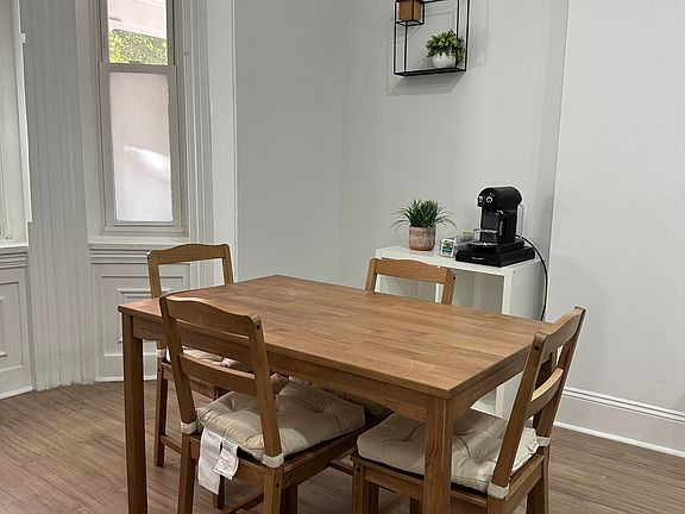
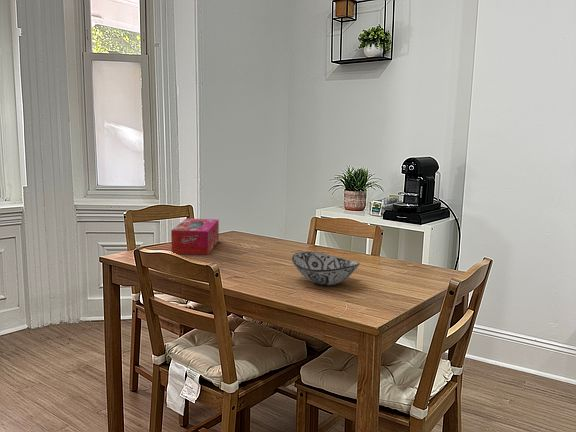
+ tissue box [170,218,220,256]
+ decorative bowl [291,250,361,286]
